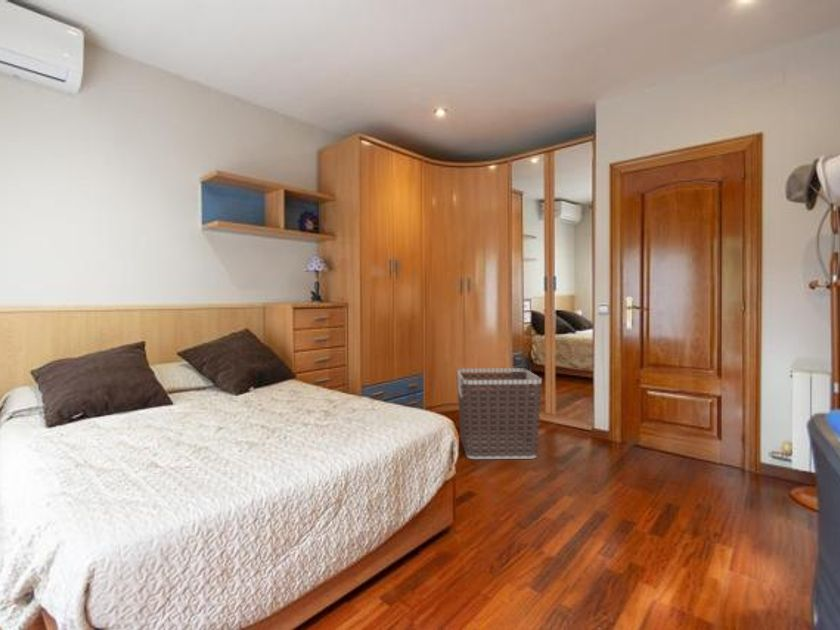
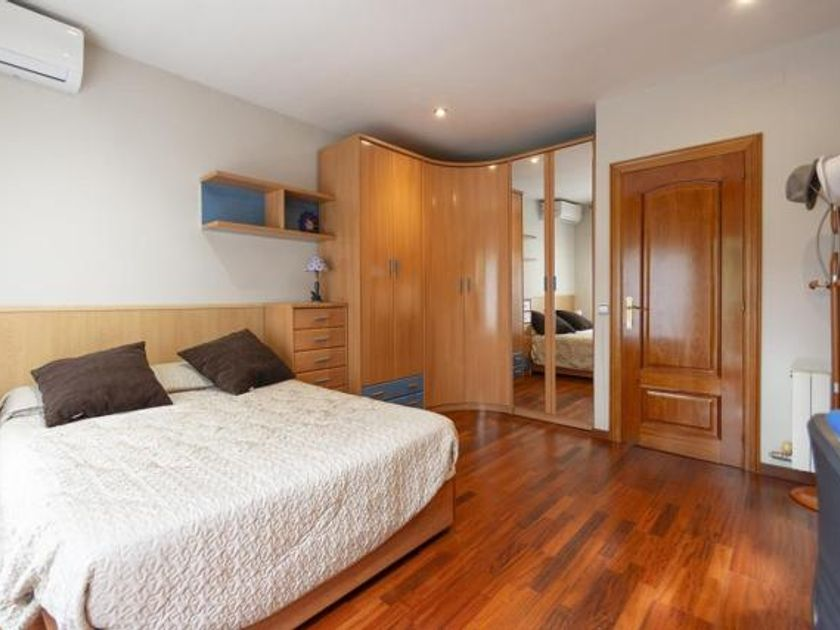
- clothes hamper [455,367,543,460]
